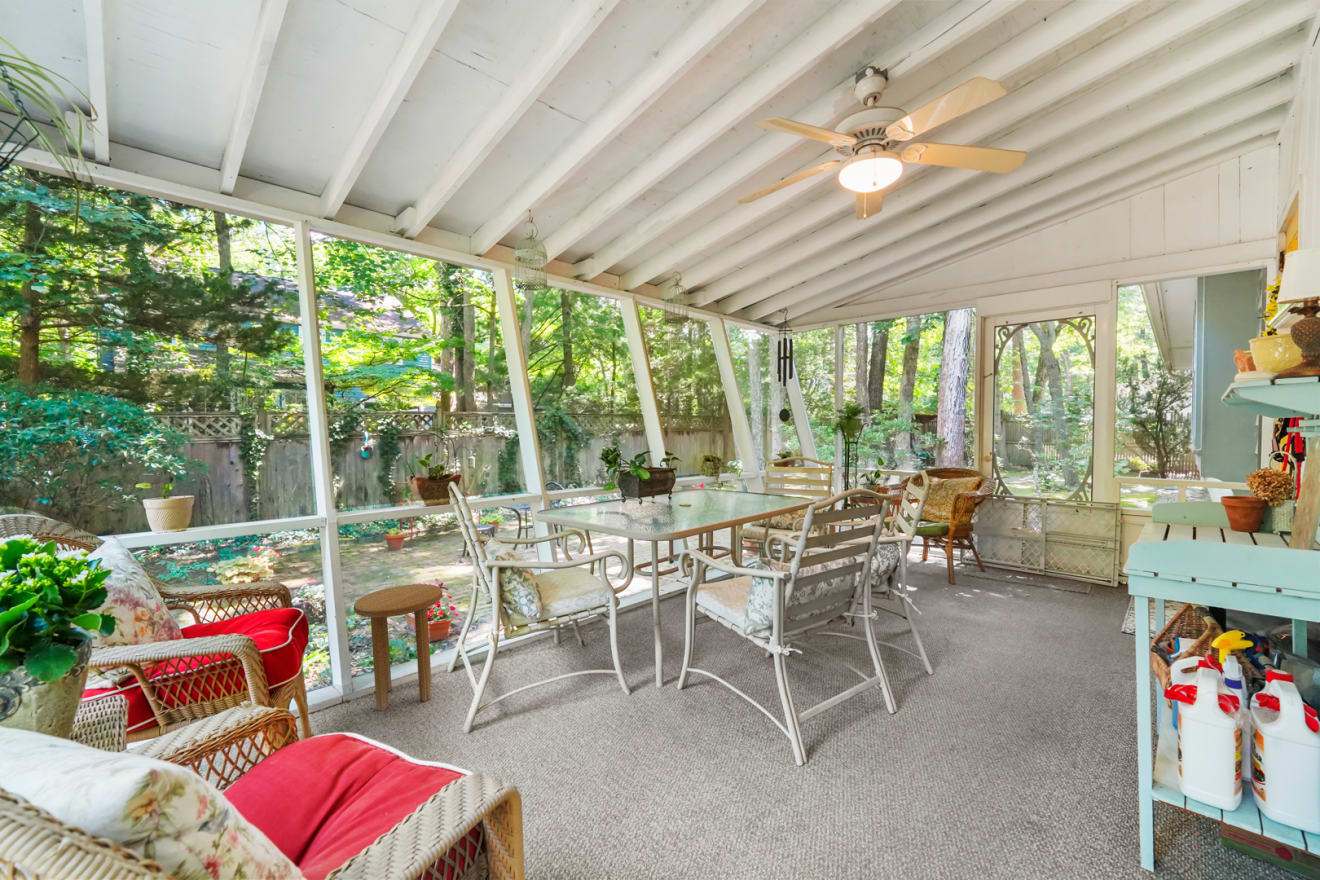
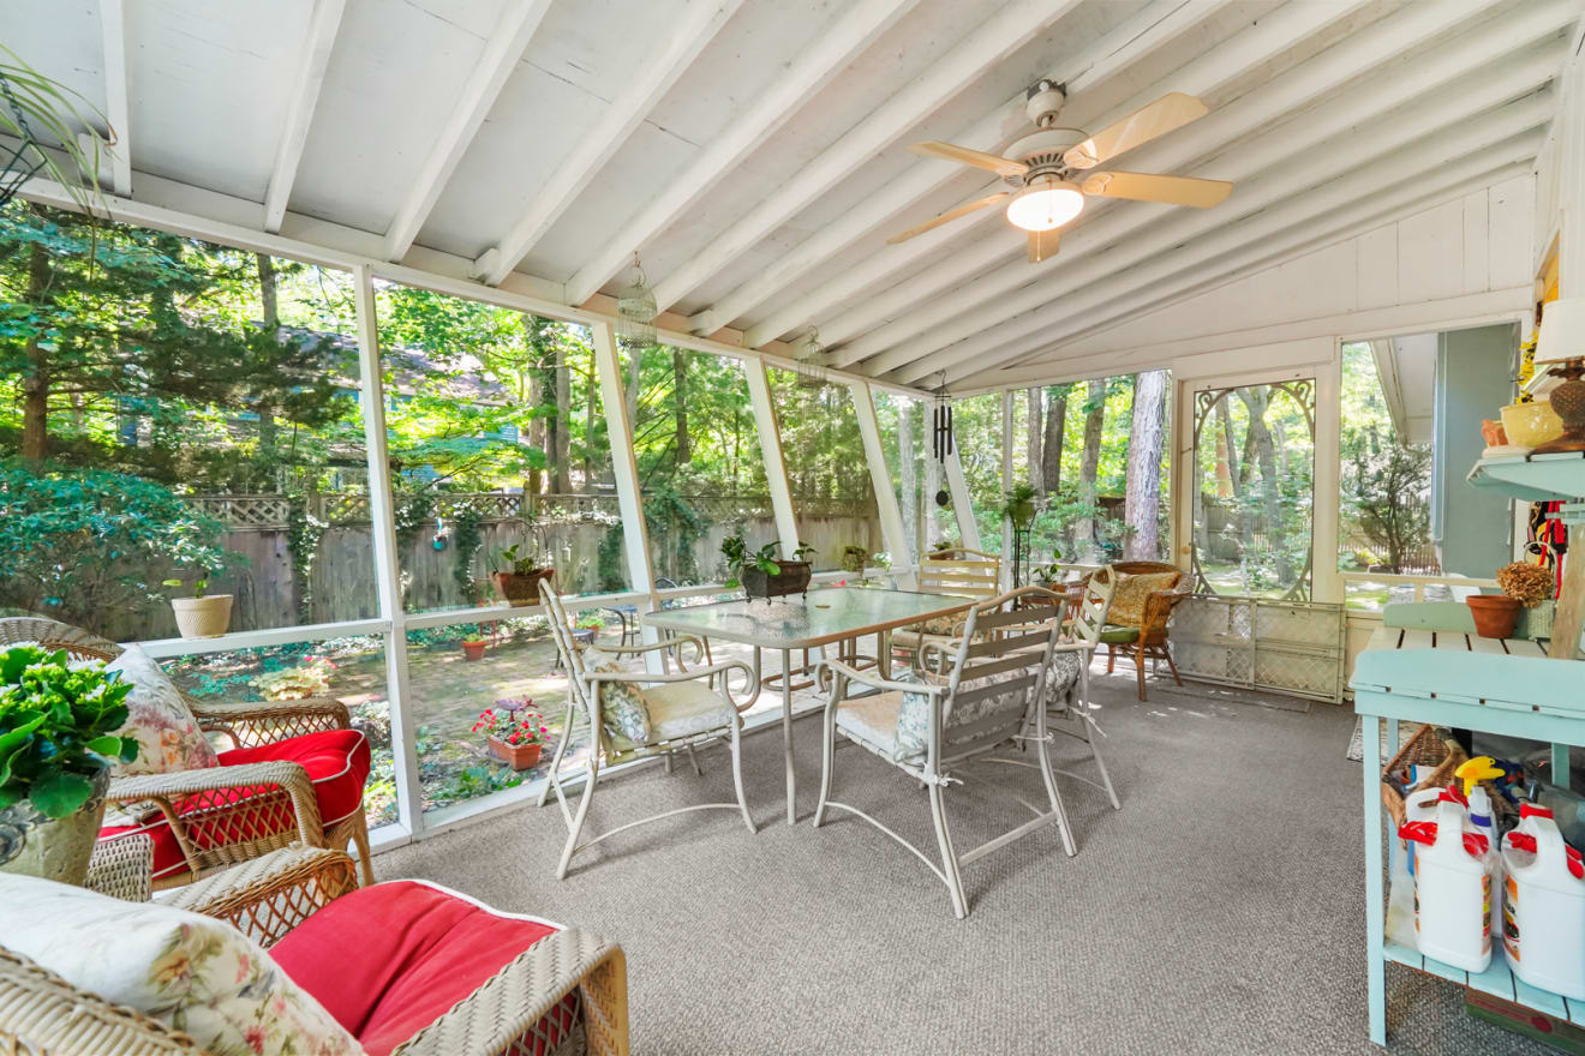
- side table [353,583,443,712]
